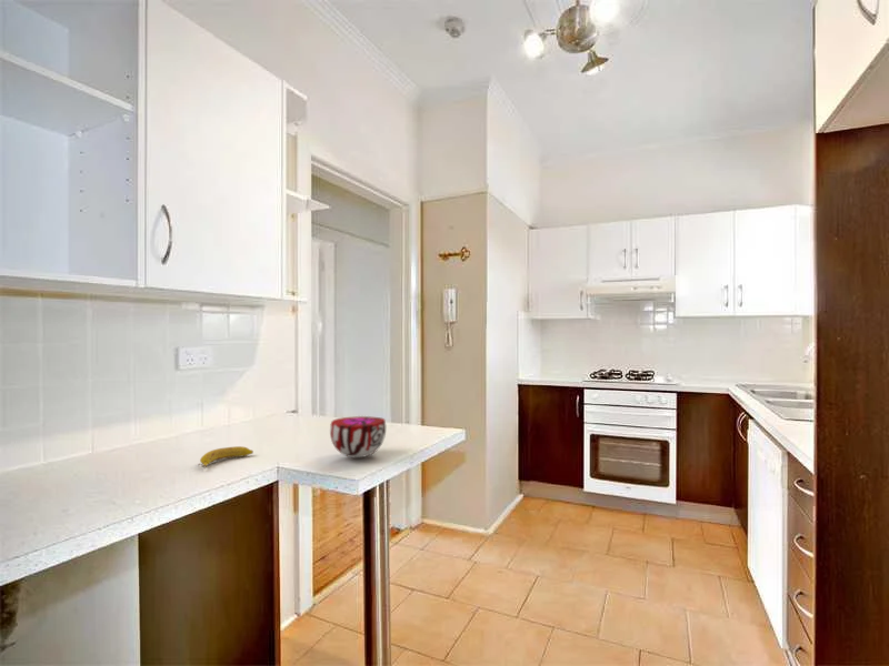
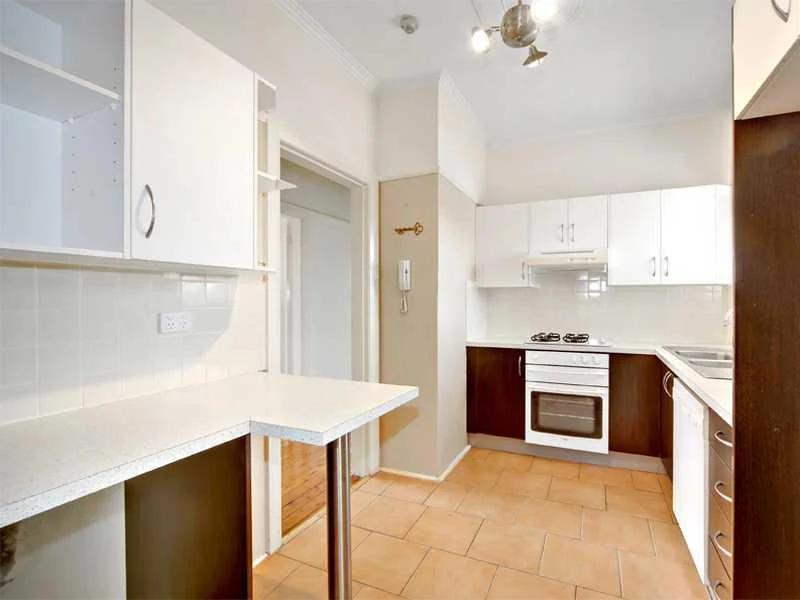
- banana [197,445,254,468]
- decorative bowl [329,415,387,458]
